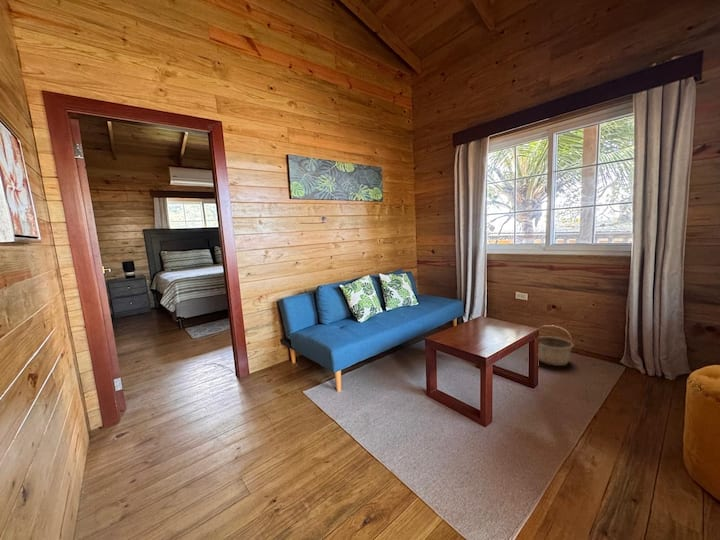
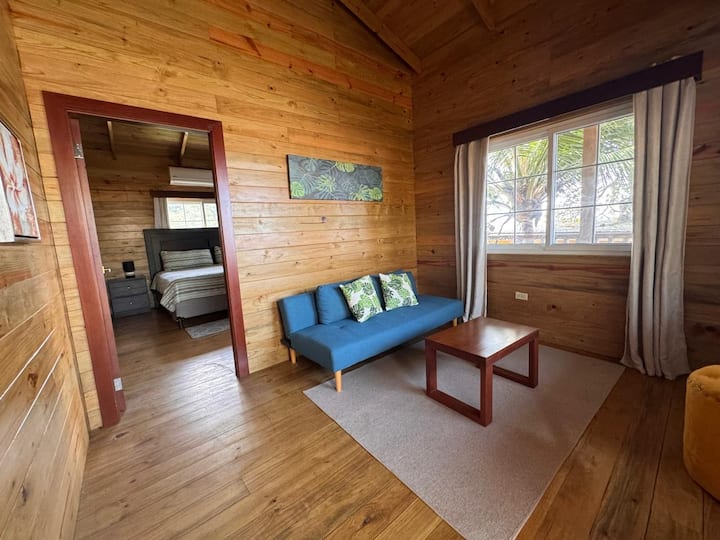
- basket [537,324,574,367]
